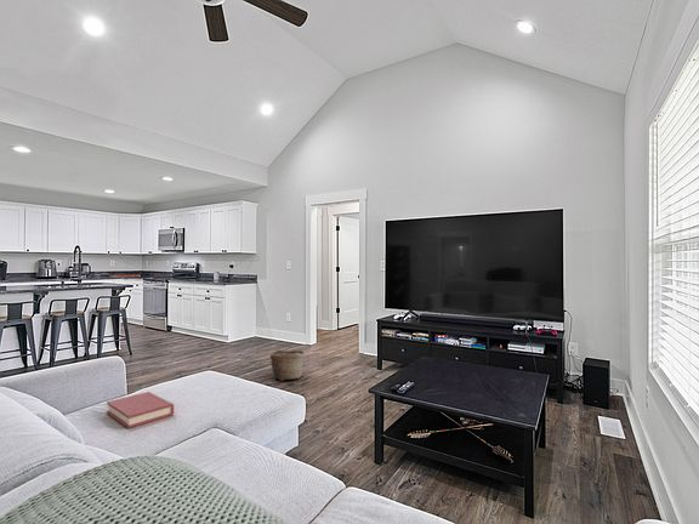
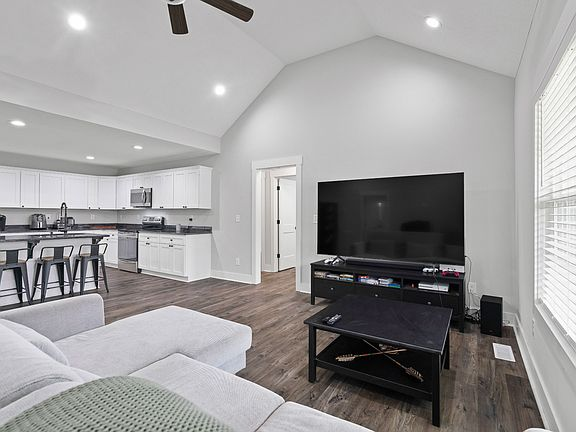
- basket [268,348,306,382]
- hardback book [106,391,175,429]
